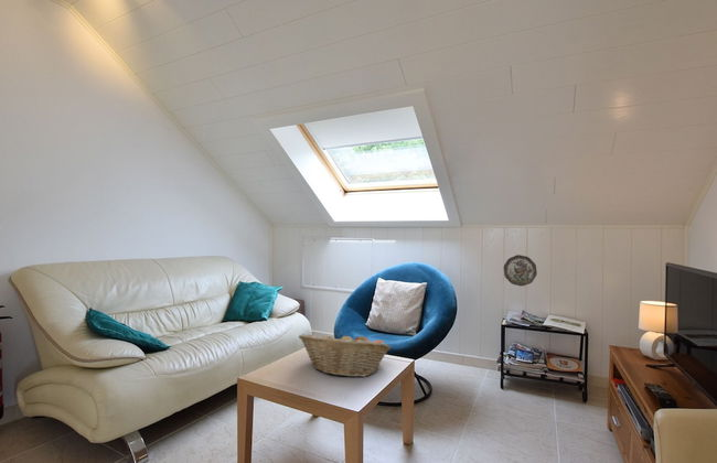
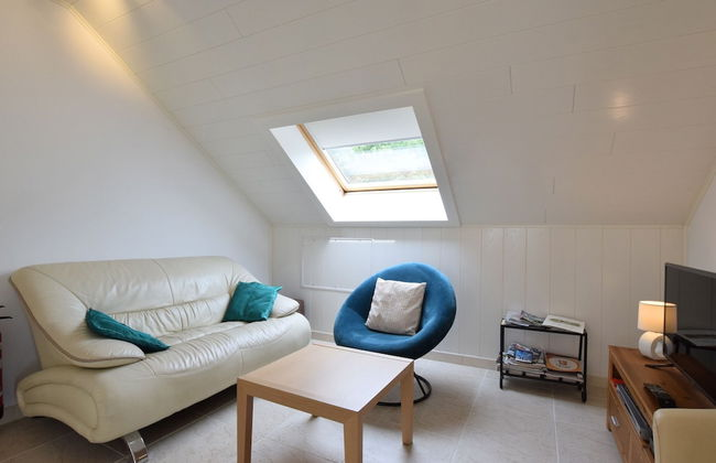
- fruit basket [298,330,392,378]
- decorative plate [503,254,538,287]
